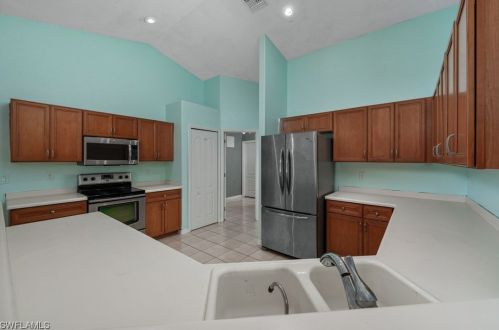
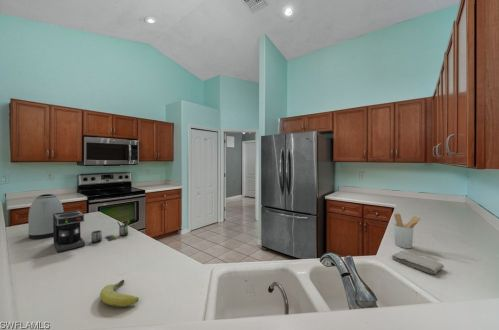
+ fruit [99,279,139,308]
+ utensil holder [393,213,422,249]
+ kettle [27,193,64,240]
+ washcloth [391,250,445,275]
+ coffee maker [52,209,131,253]
